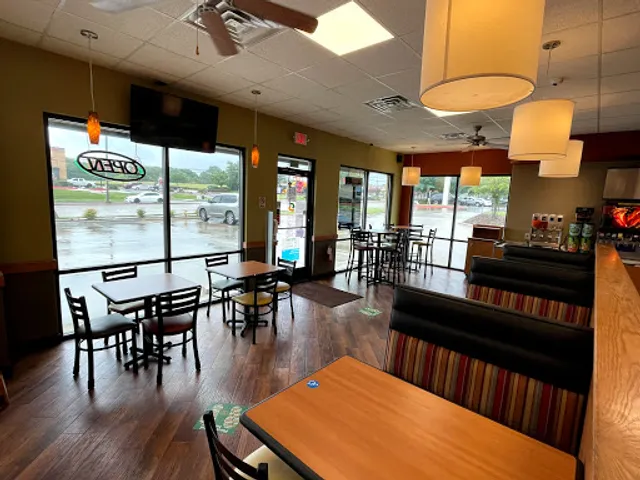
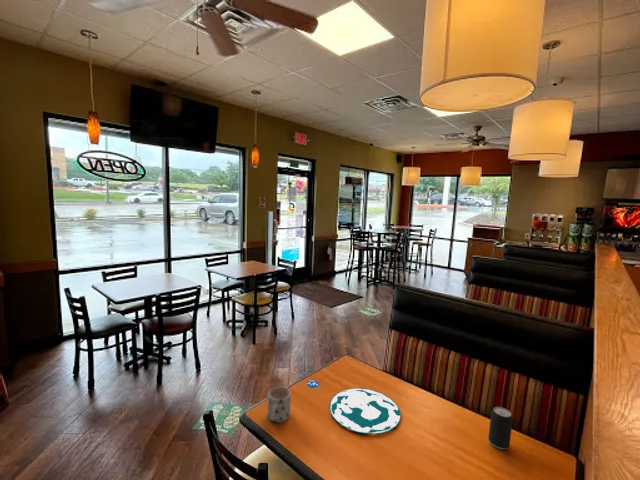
+ mug [266,386,292,423]
+ plate [328,387,402,435]
+ beverage can [487,406,513,450]
